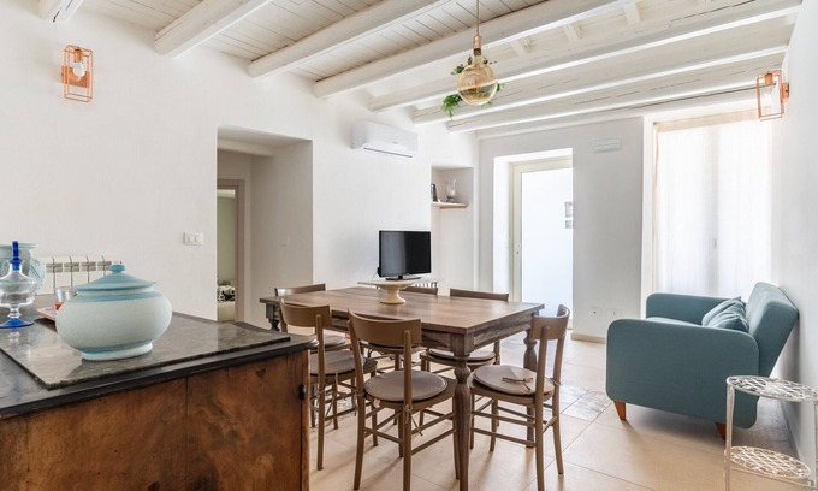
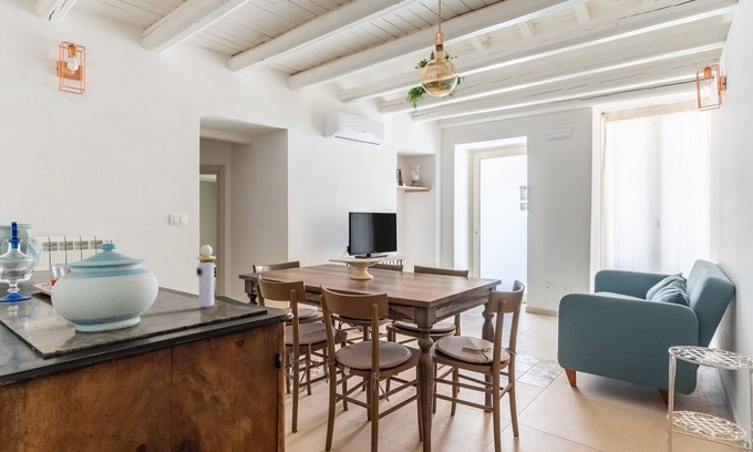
+ perfume bottle [196,244,217,307]
